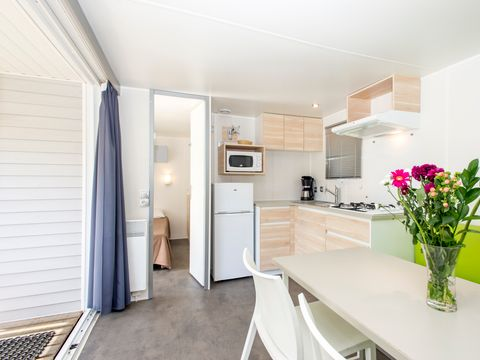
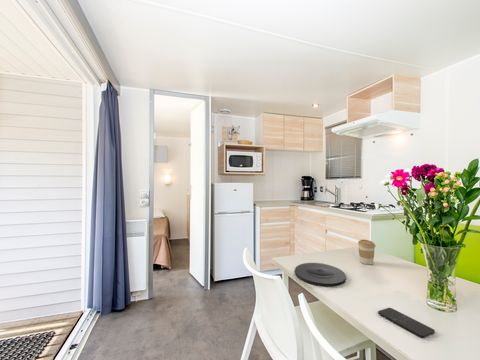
+ smartphone [377,307,436,339]
+ plate [294,262,347,288]
+ coffee cup [357,239,376,265]
